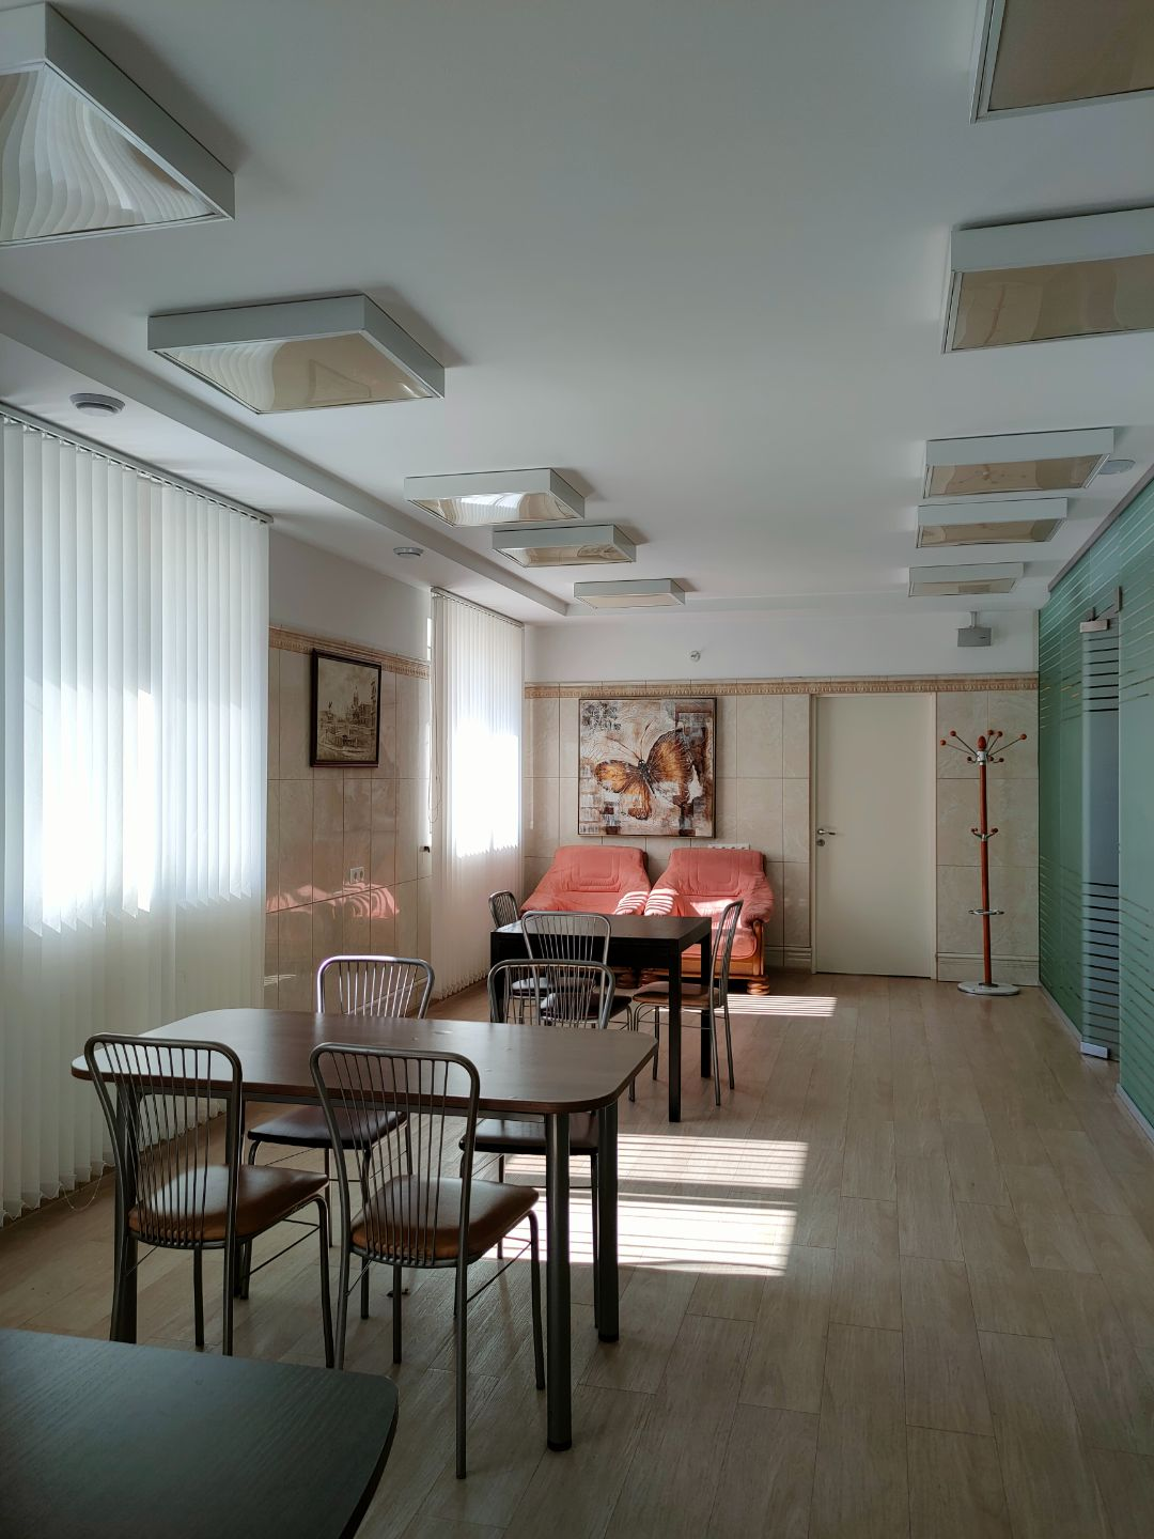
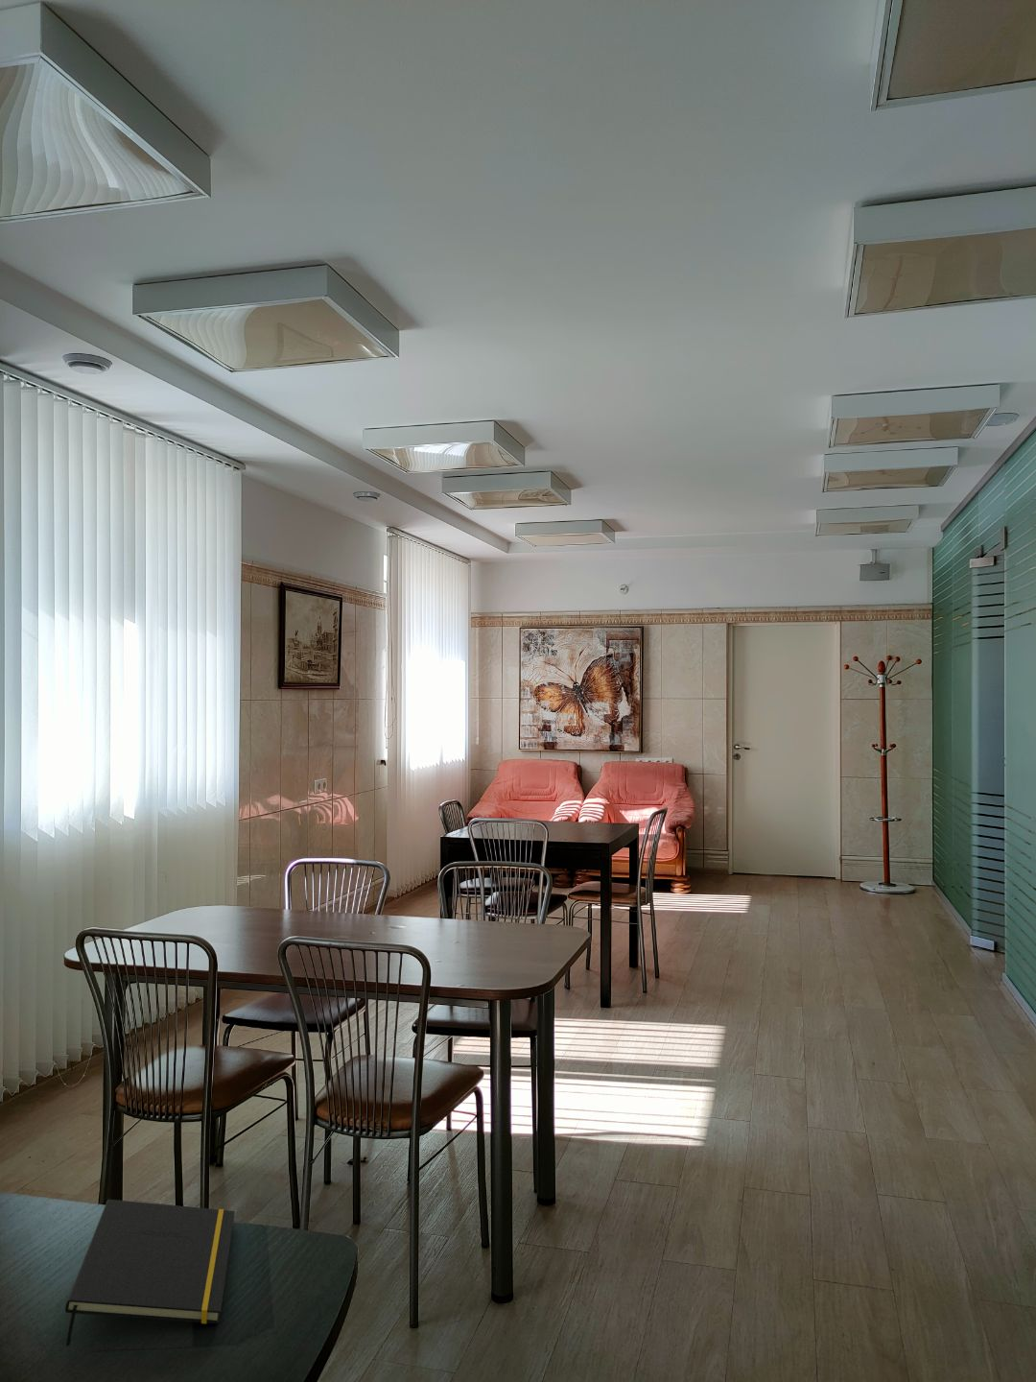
+ notepad [64,1199,236,1346]
